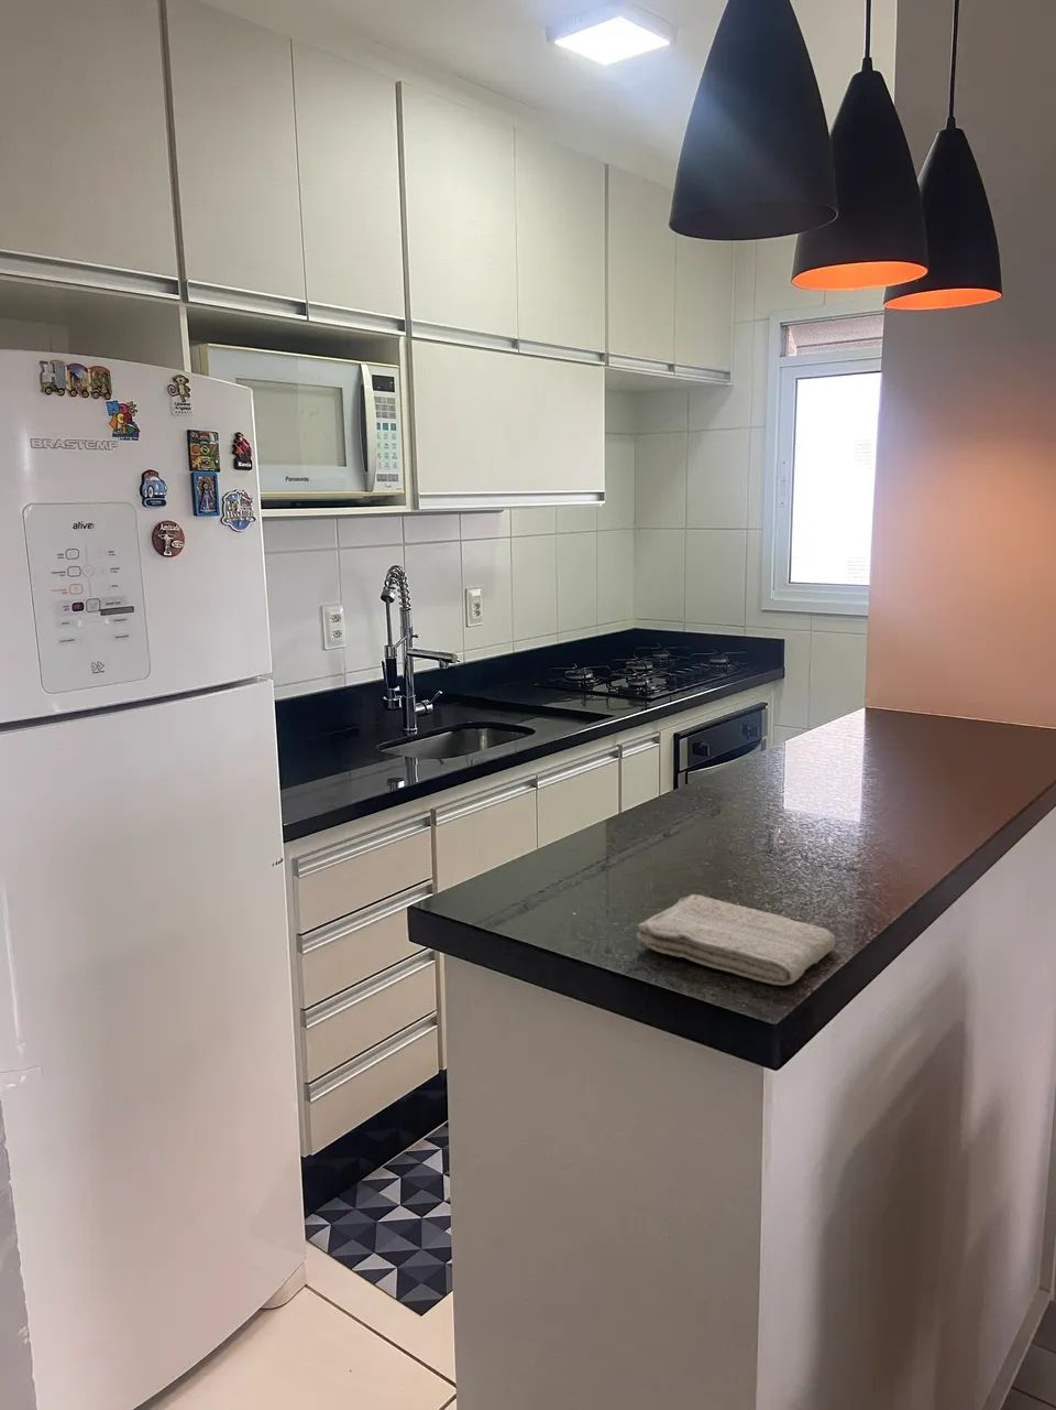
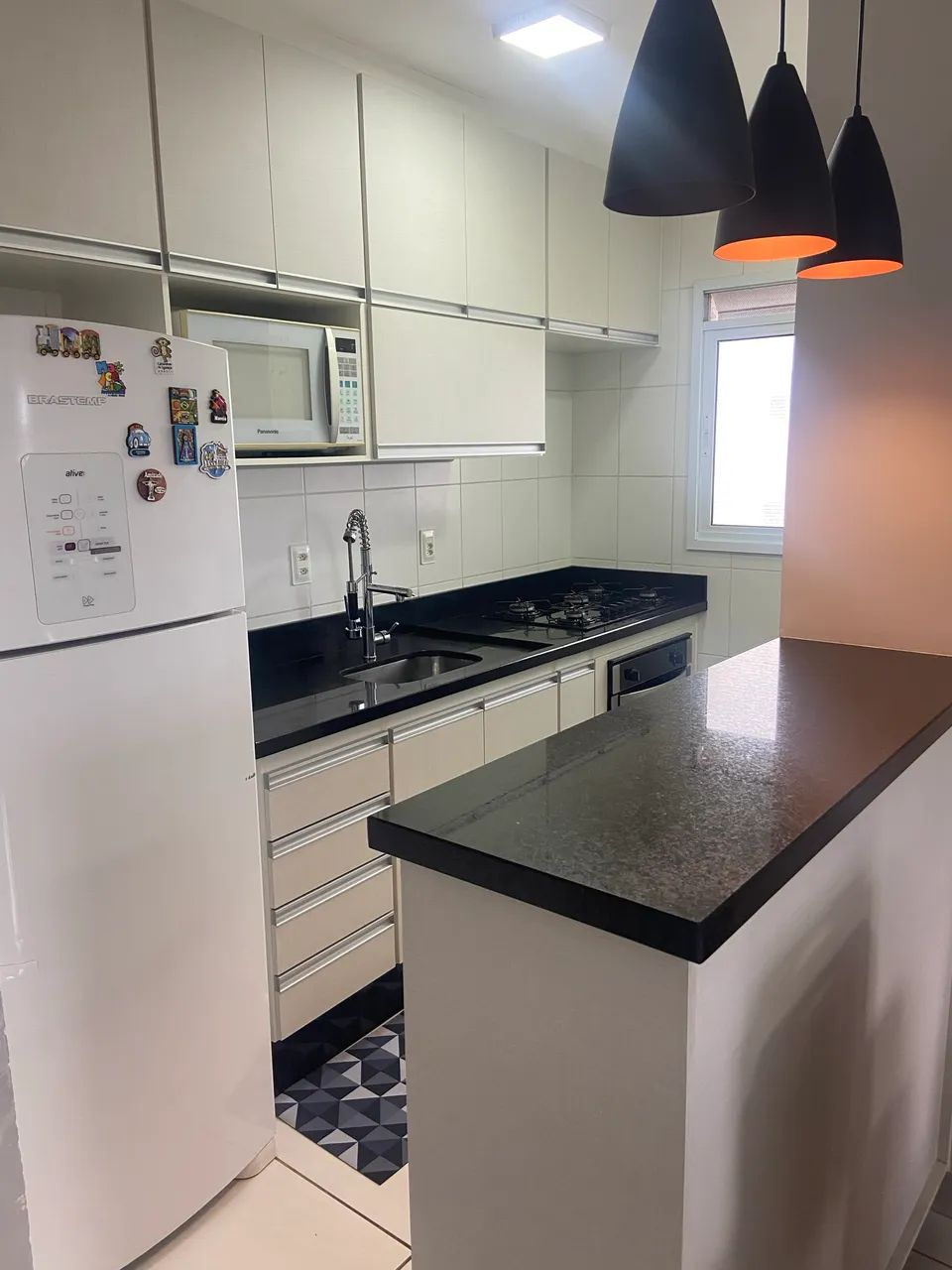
- washcloth [636,894,837,987]
